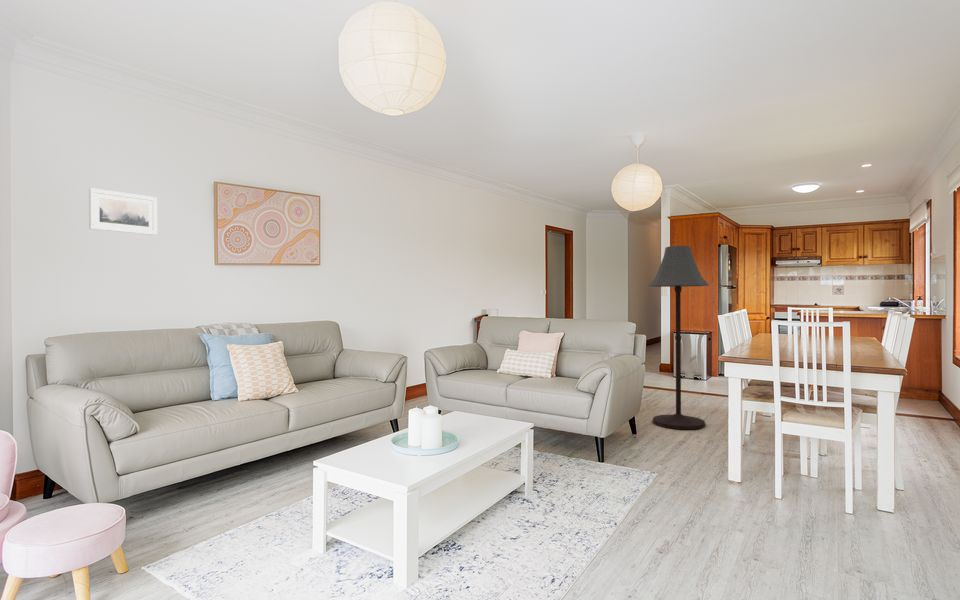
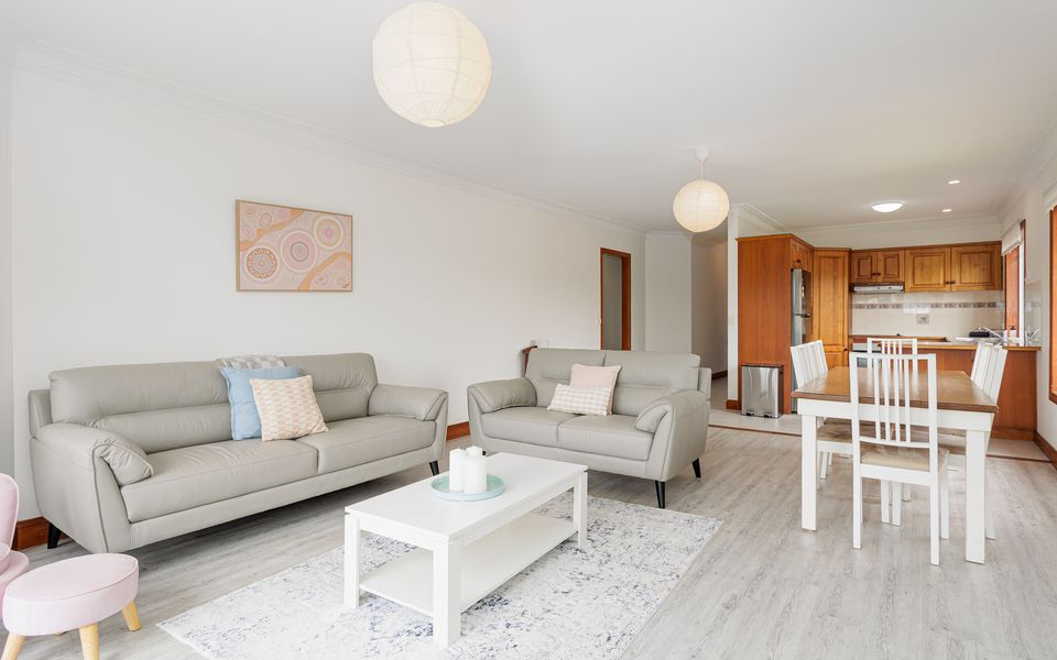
- floor lamp [648,245,710,430]
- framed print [88,187,158,236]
